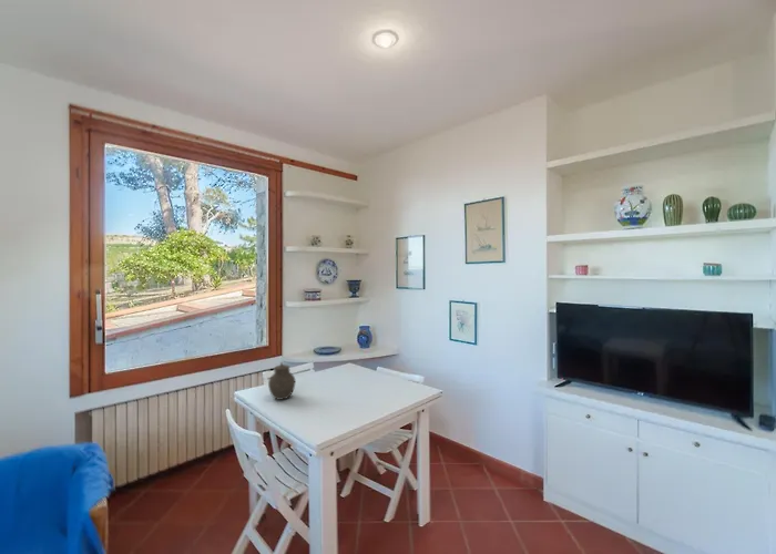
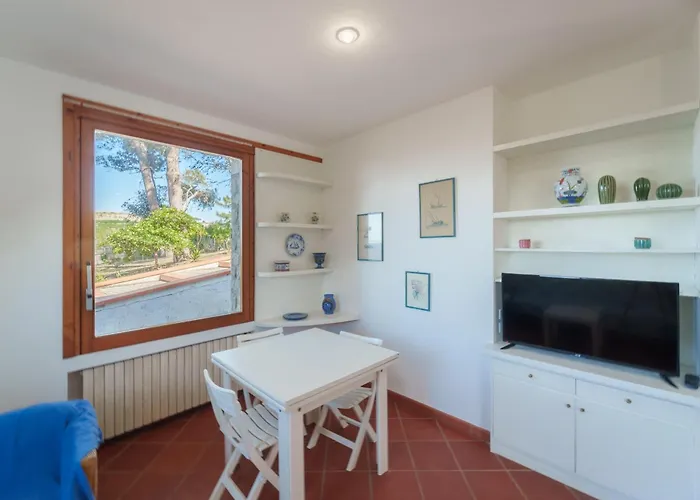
- jar [267,361,296,401]
